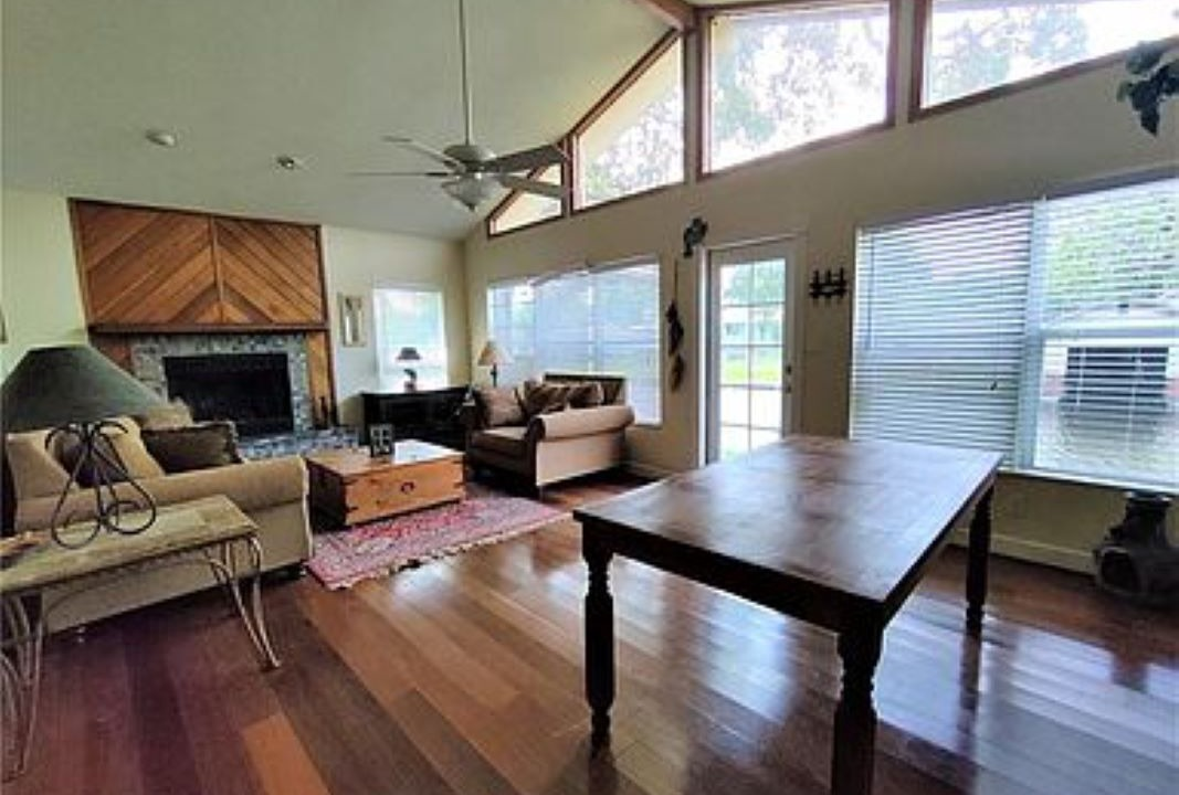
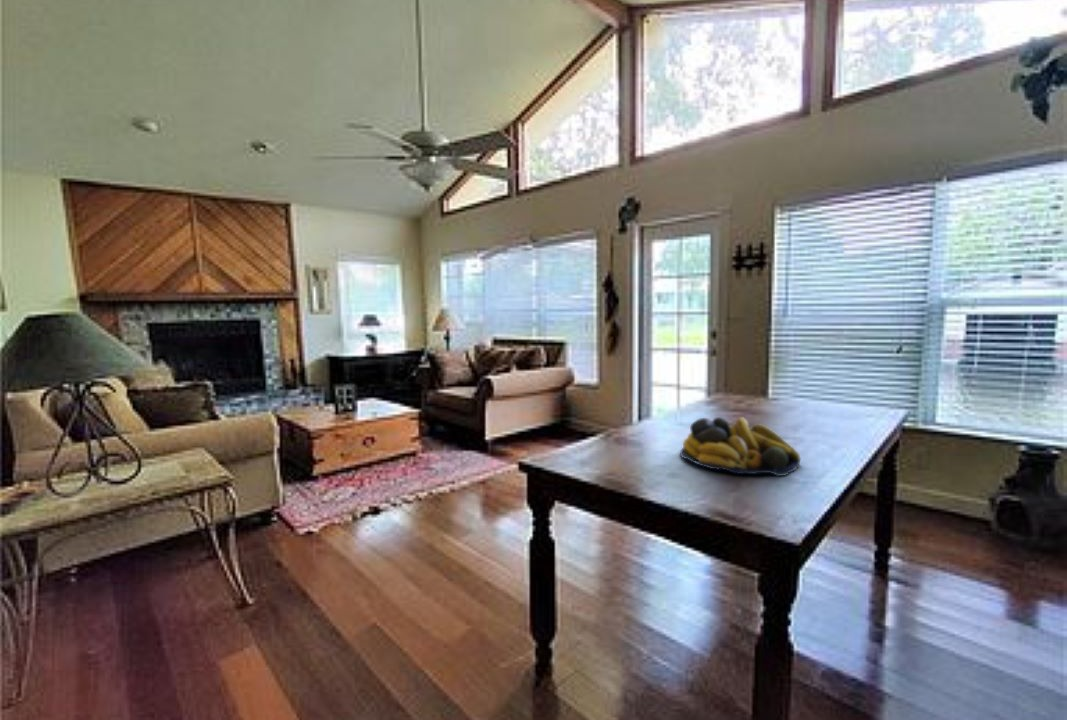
+ fruit bowl [679,416,802,477]
